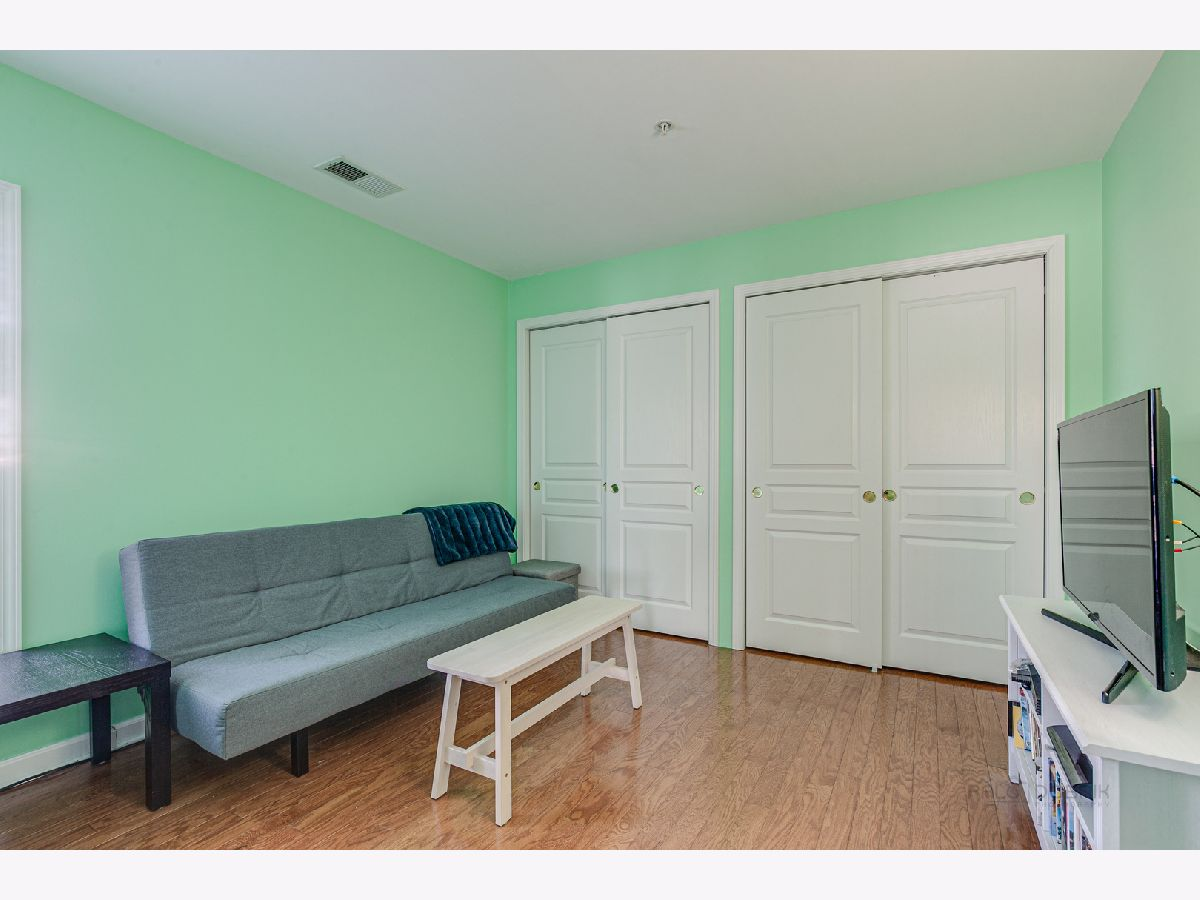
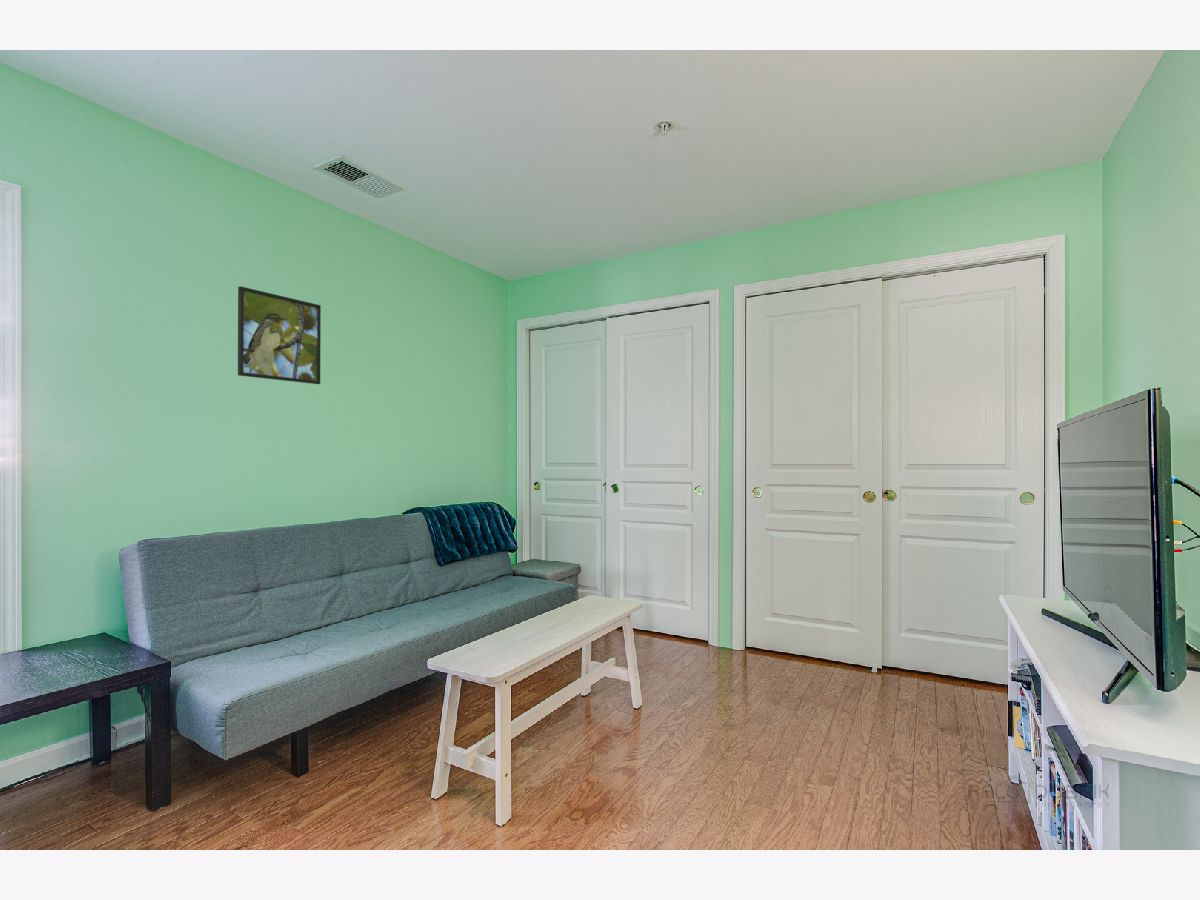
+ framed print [237,285,322,385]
